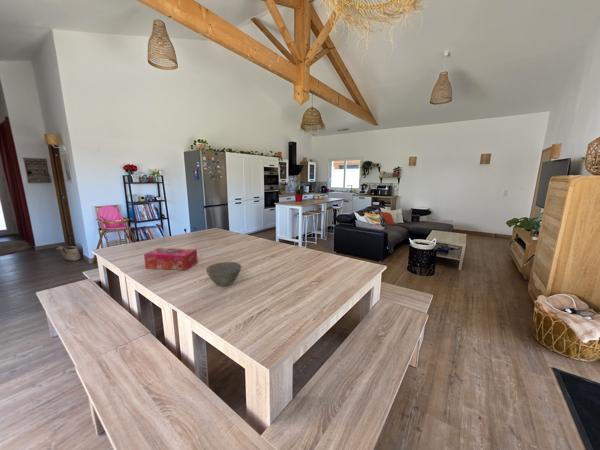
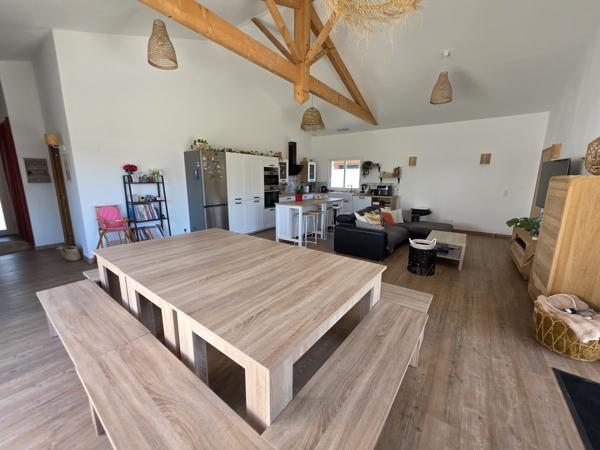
- bowl [205,261,242,287]
- tissue box [143,247,199,271]
